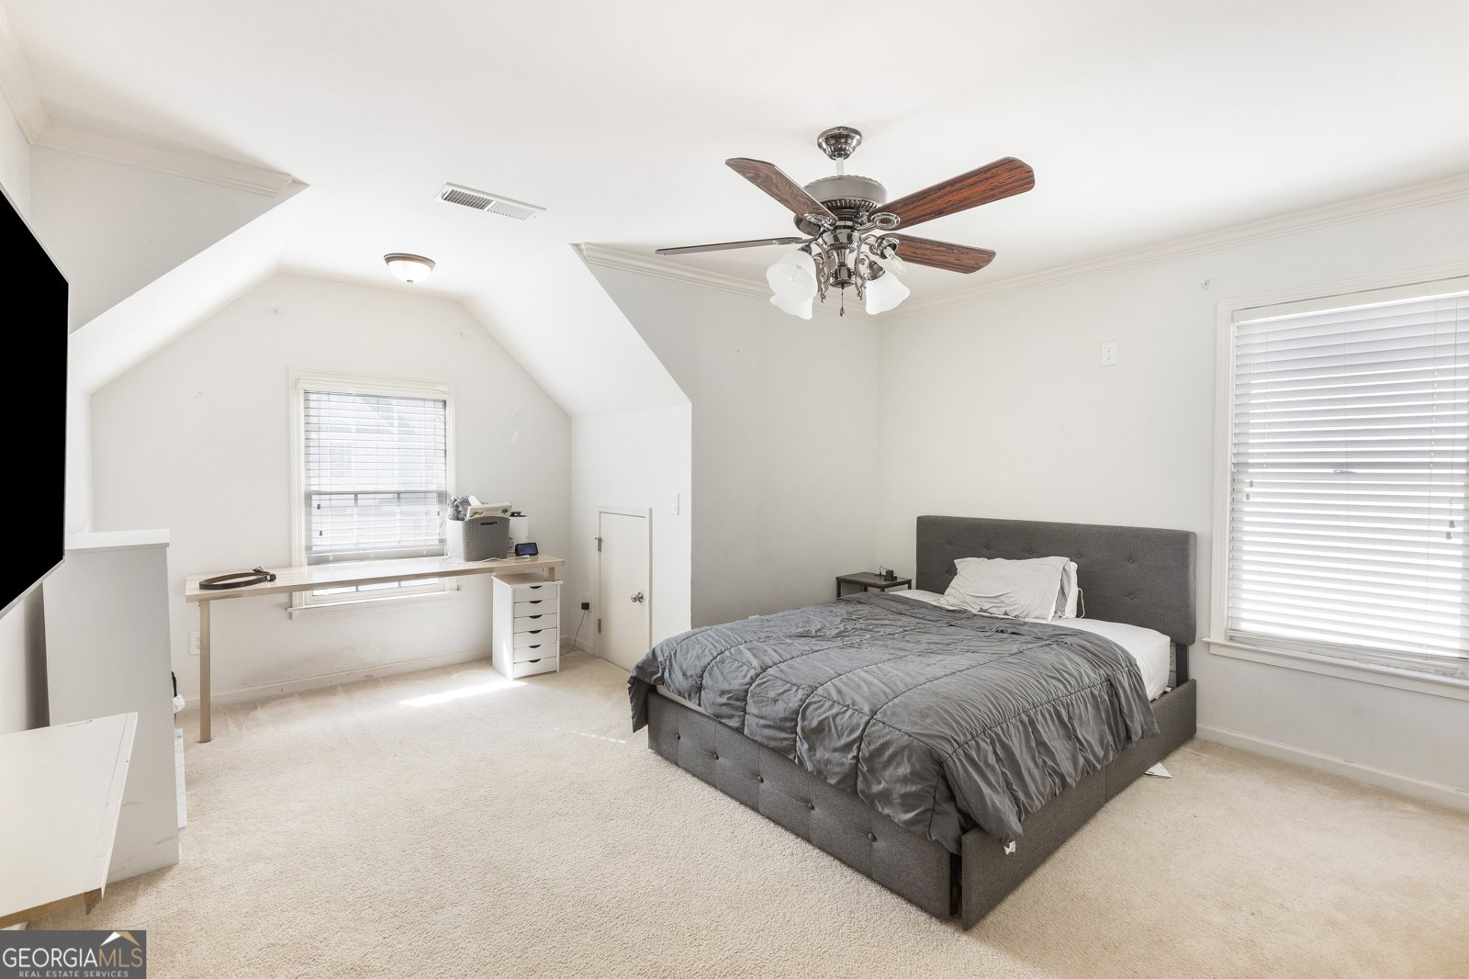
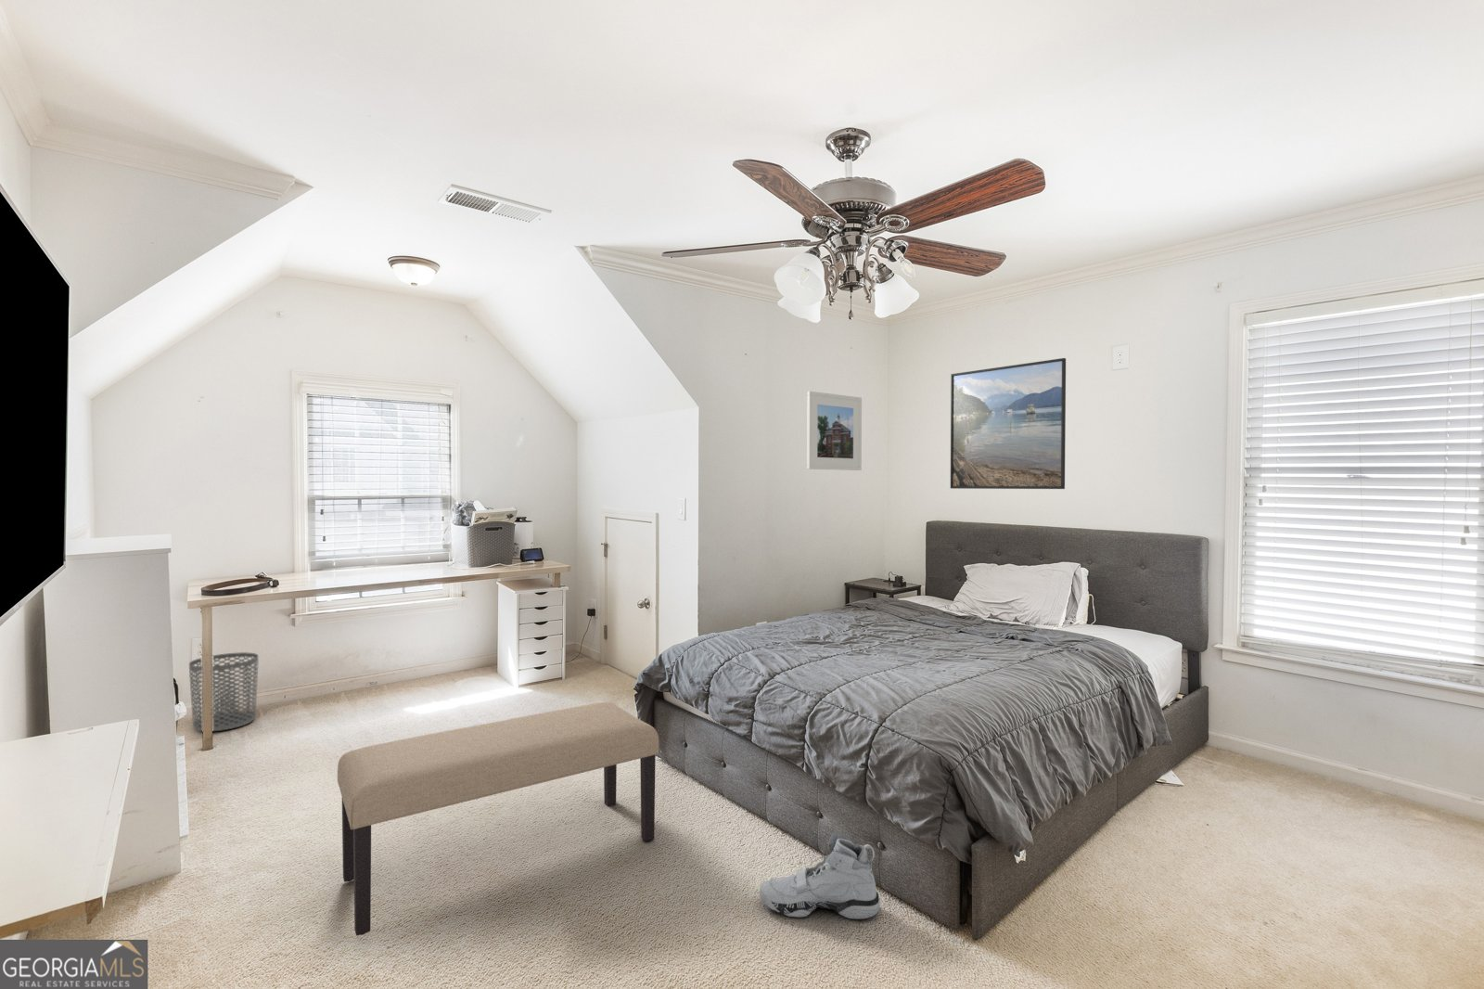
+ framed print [807,391,863,471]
+ bench [337,701,661,936]
+ waste bin [189,651,259,732]
+ sneaker [759,832,882,919]
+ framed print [950,358,1067,490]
